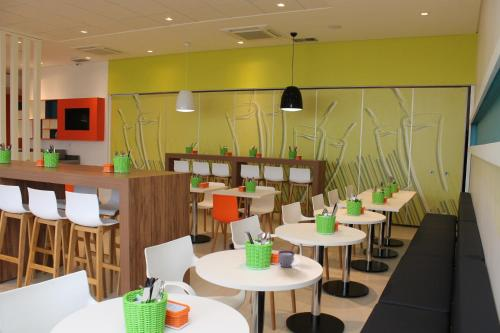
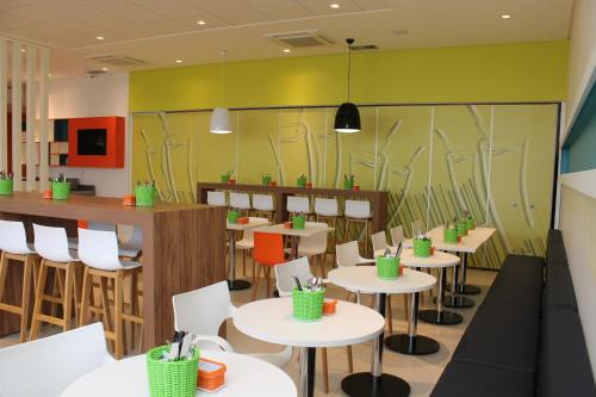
- cup [277,250,300,268]
